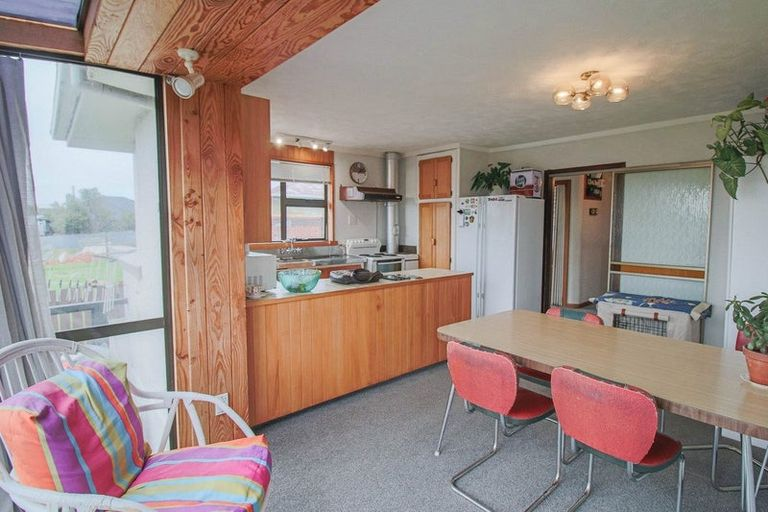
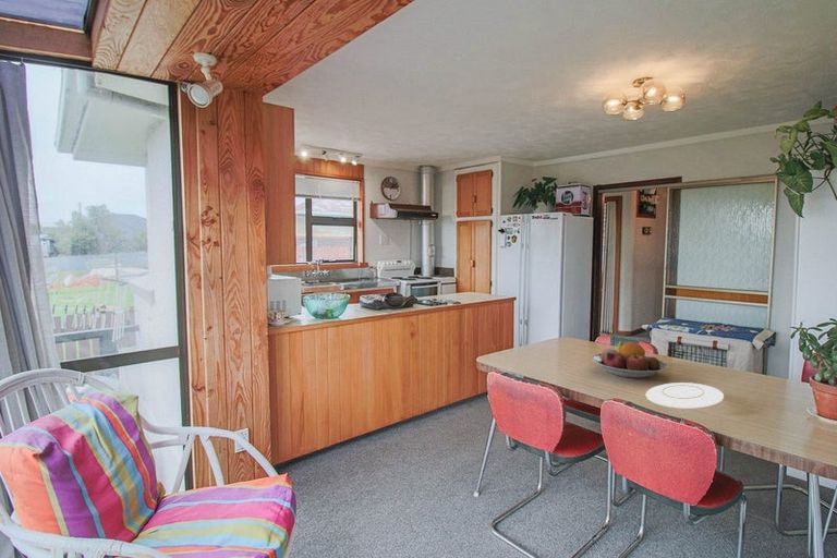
+ plate [645,381,725,409]
+ fruit bowl [591,339,669,379]
